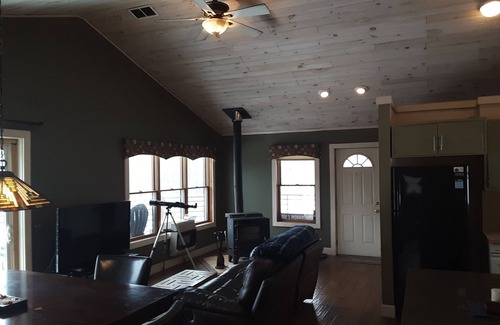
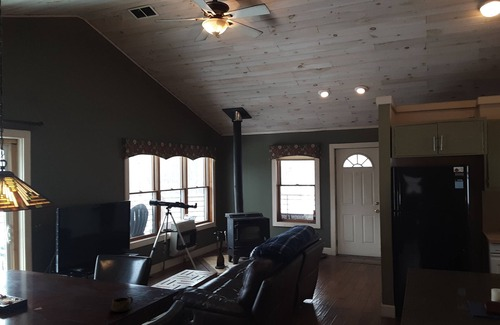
+ cup [111,295,134,313]
